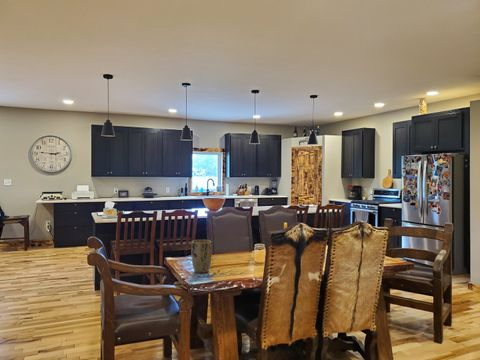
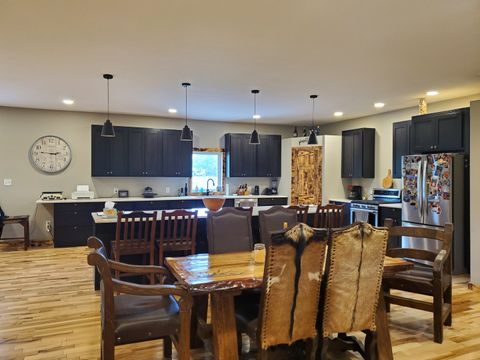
- plant pot [190,239,213,274]
